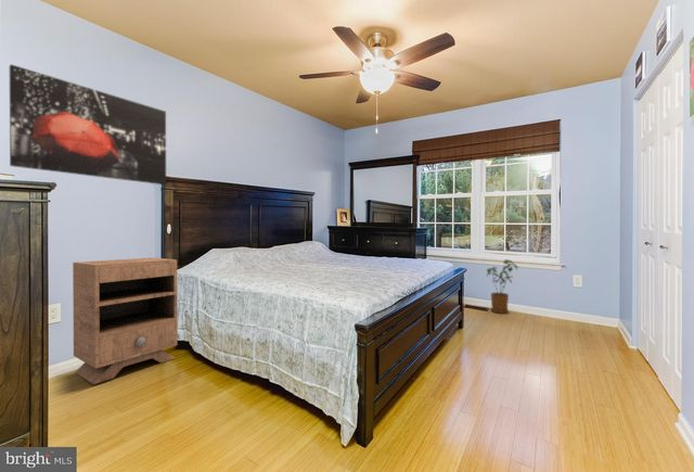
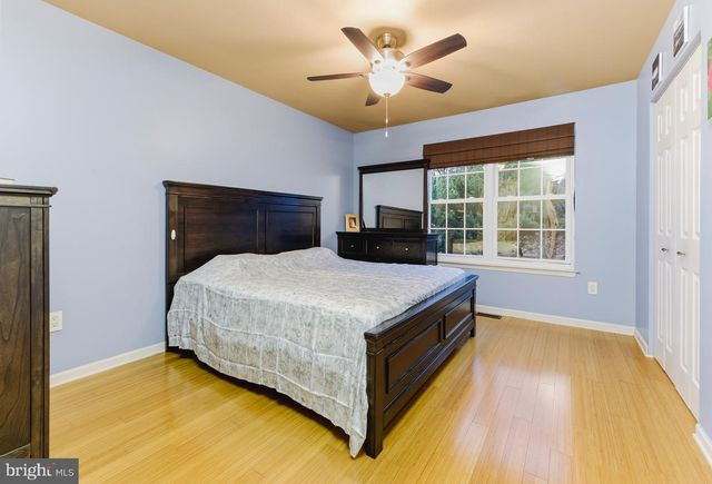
- house plant [486,258,519,315]
- wall art [9,63,167,186]
- nightstand [72,257,179,385]
